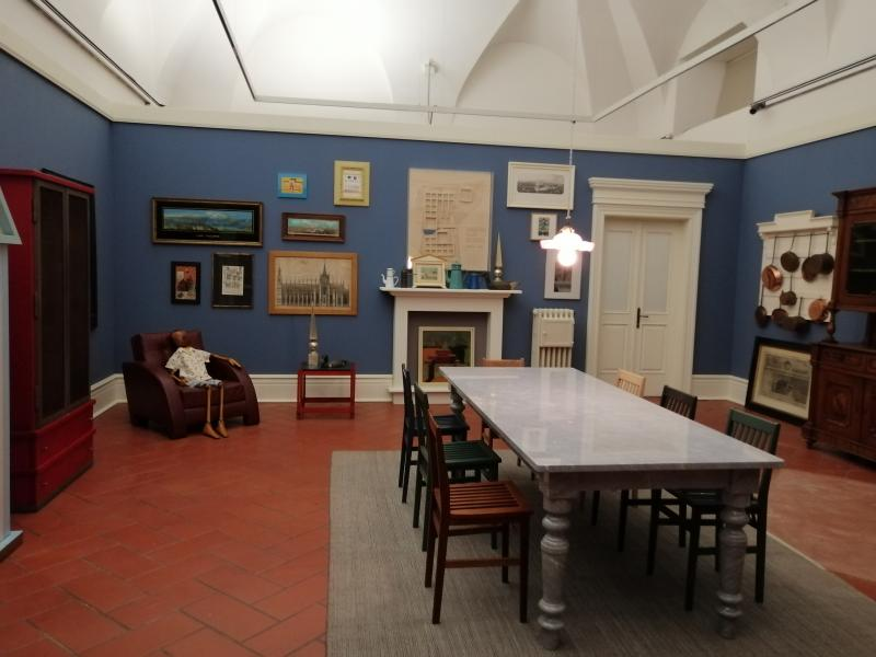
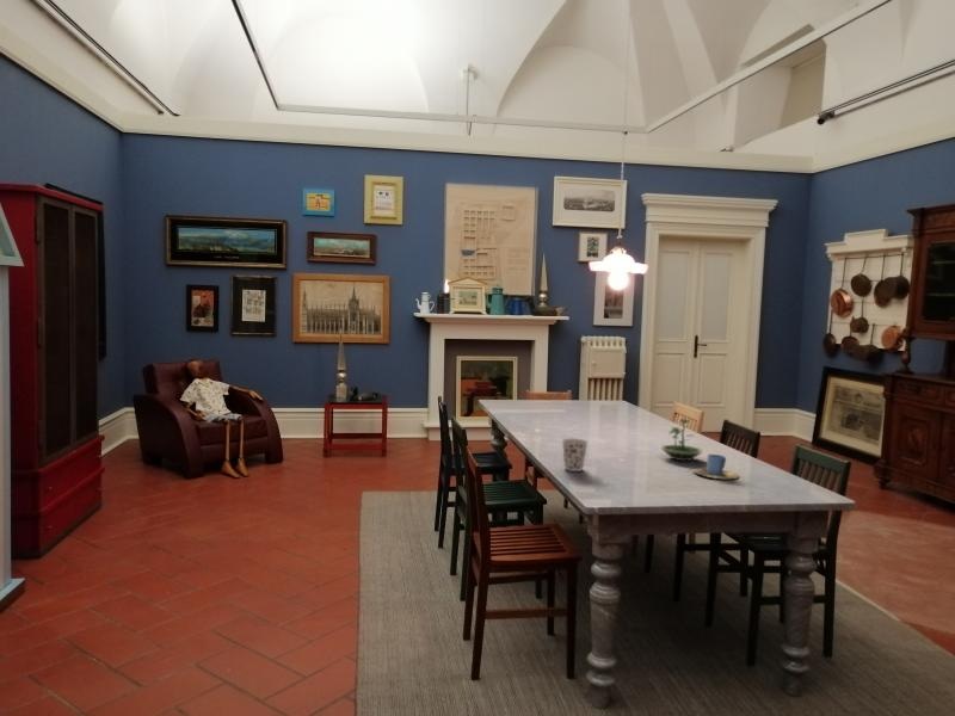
+ cup [561,438,589,473]
+ terrarium [660,418,704,462]
+ cup [692,453,740,480]
